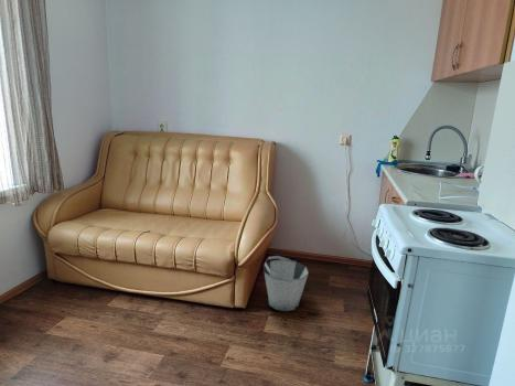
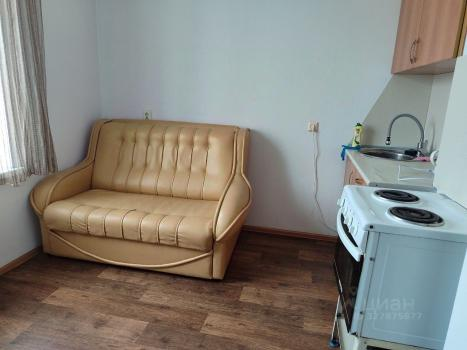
- bucket [262,255,310,312]
